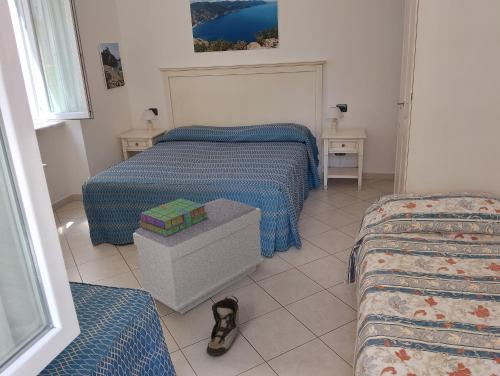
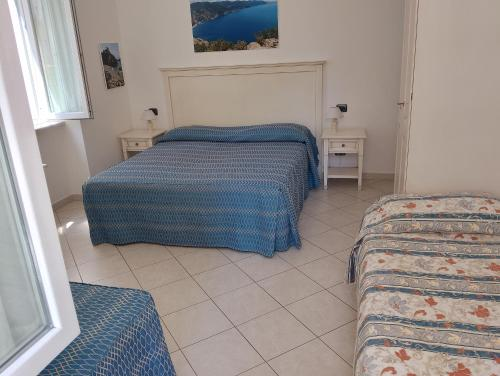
- bench [132,197,264,315]
- shoe [206,295,240,357]
- stack of books [138,197,209,237]
